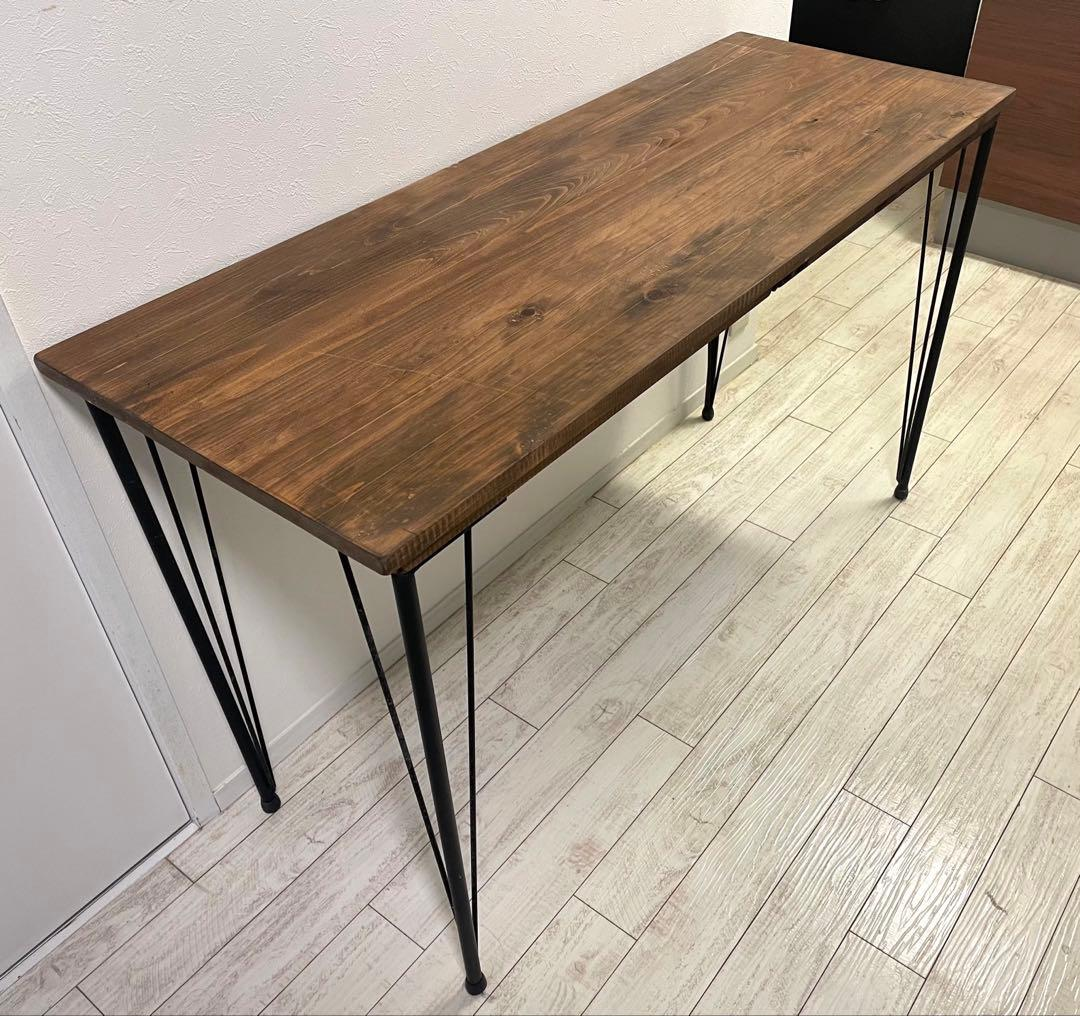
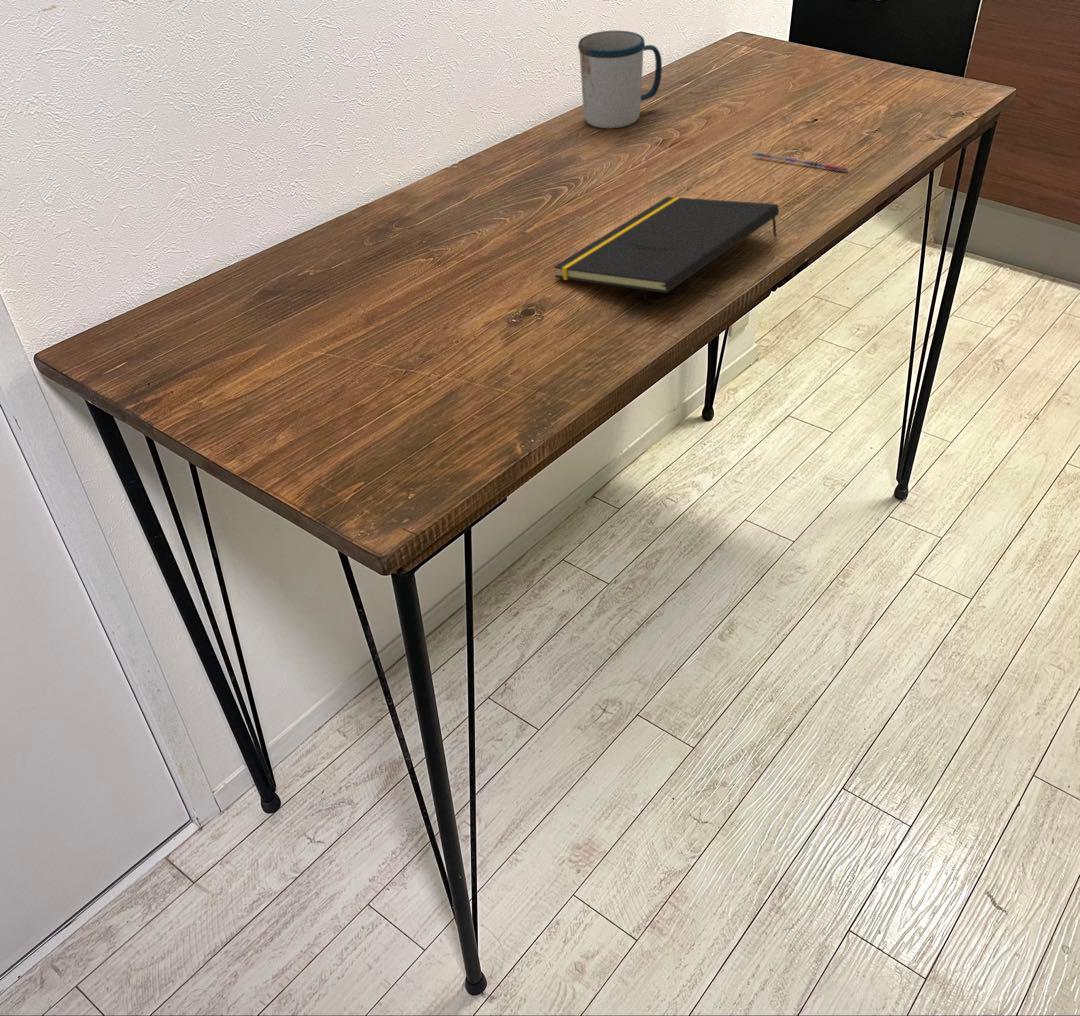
+ notepad [553,196,780,294]
+ mug [577,30,663,129]
+ pen [750,151,849,173]
